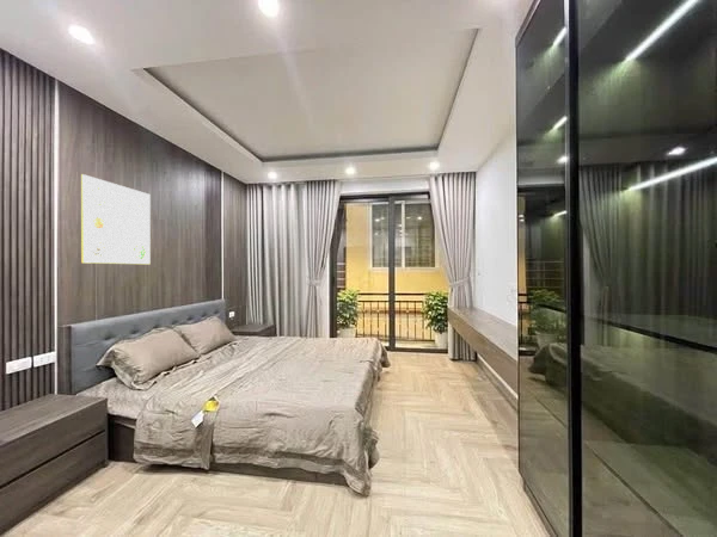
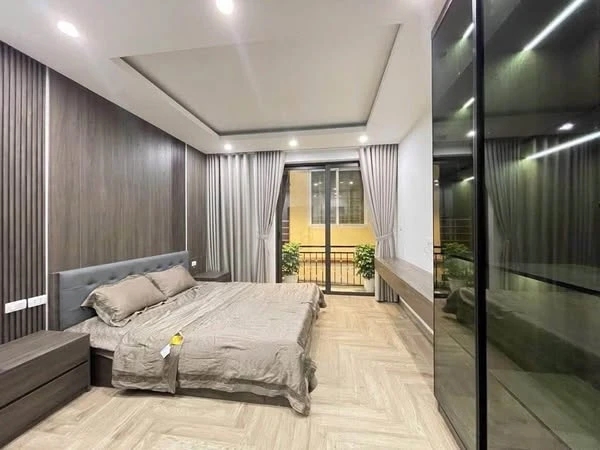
- wall art [80,173,152,265]
